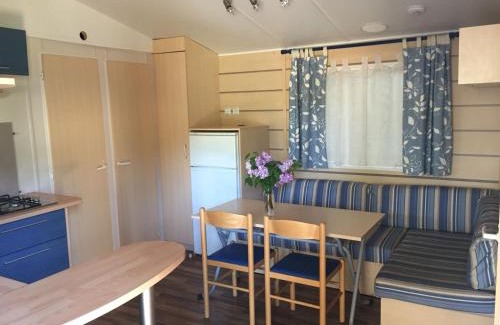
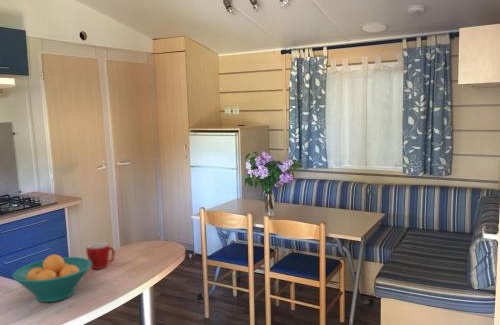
+ fruit bowl [11,254,92,303]
+ mug [85,242,116,270]
